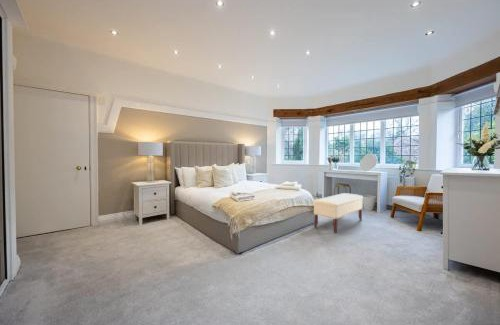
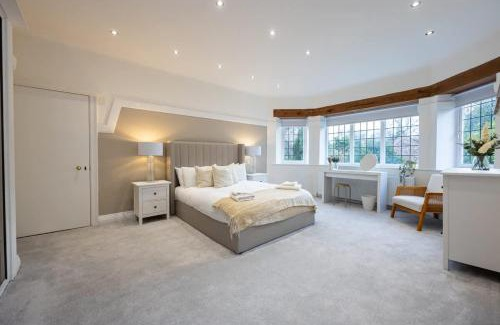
- bench [313,192,364,234]
